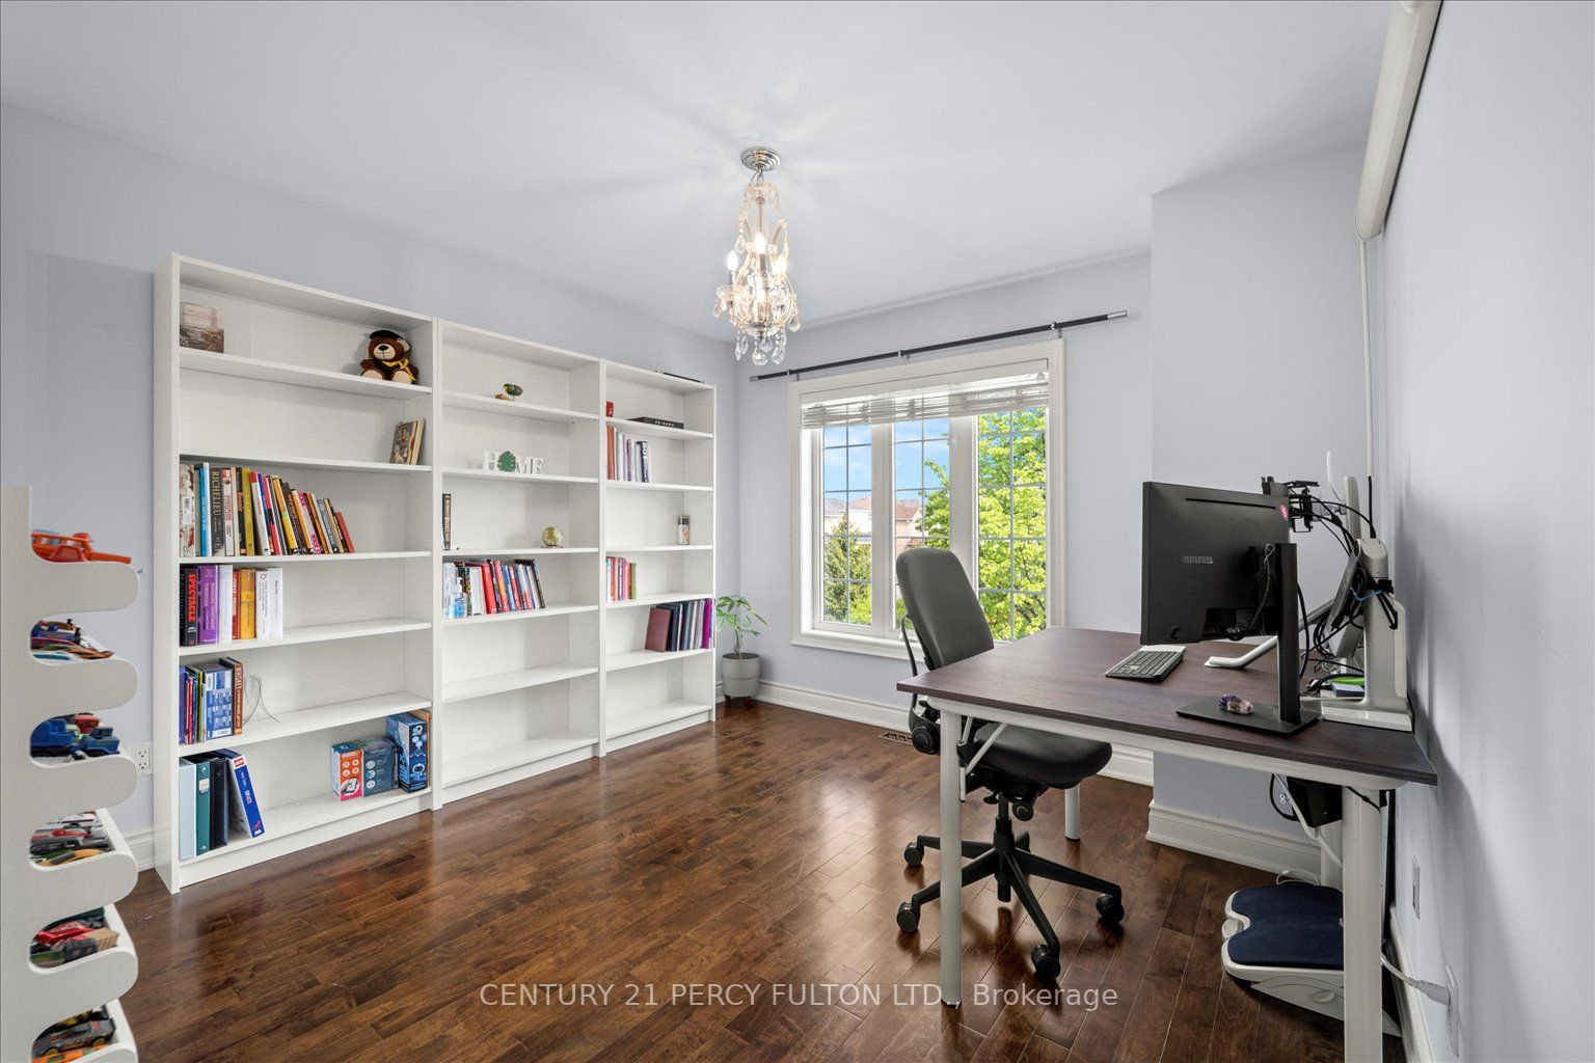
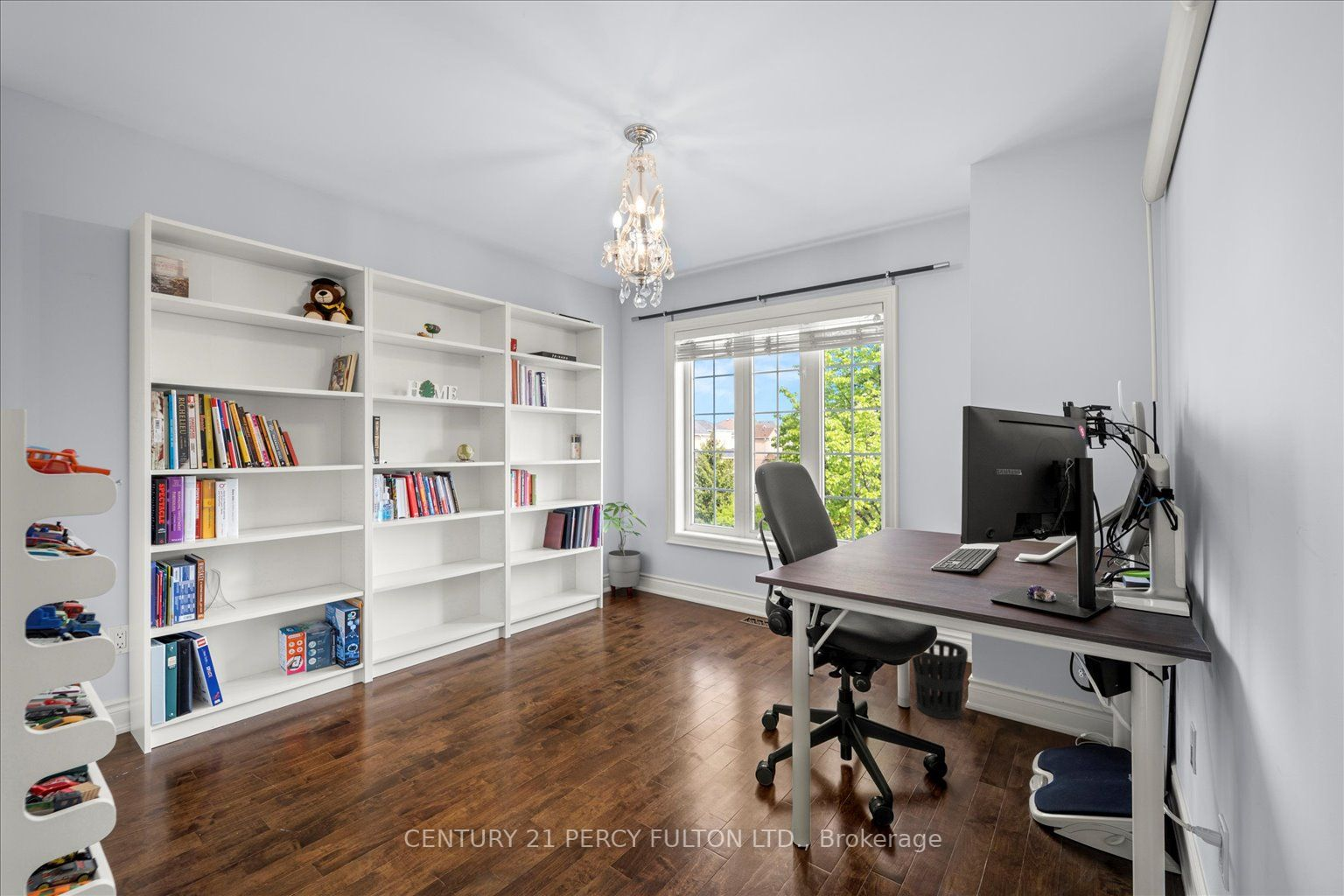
+ wastebasket [911,639,969,720]
